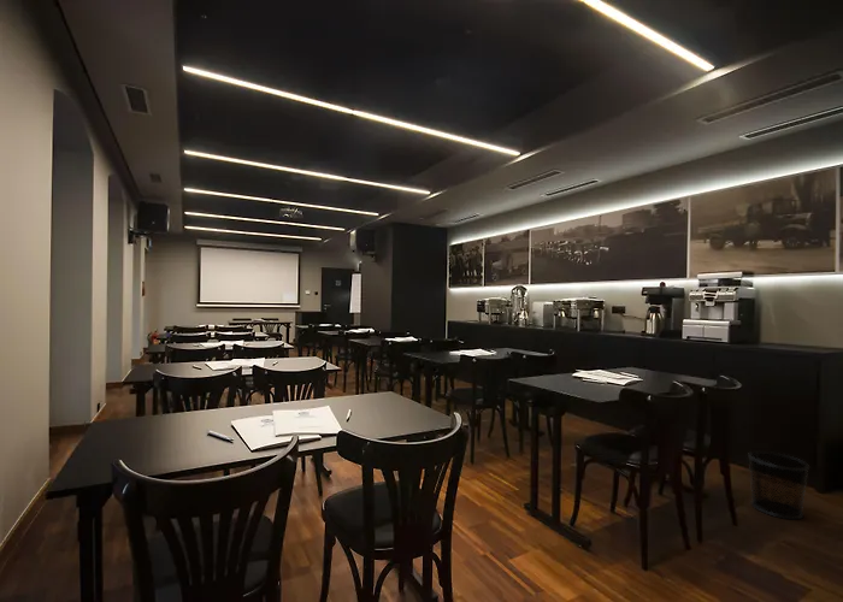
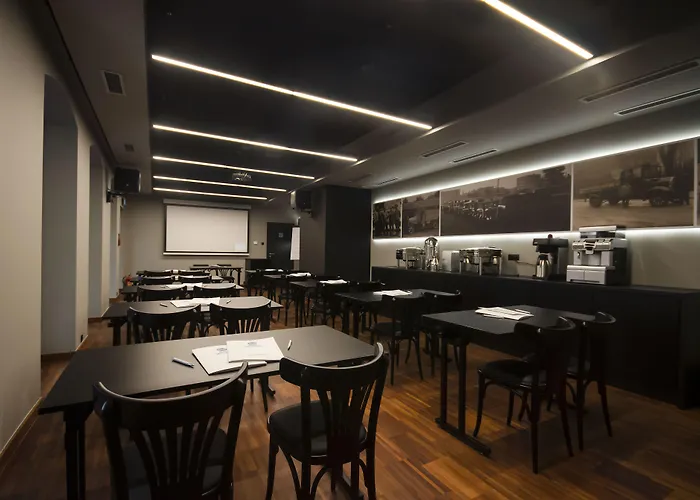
- waste bin [747,450,810,520]
